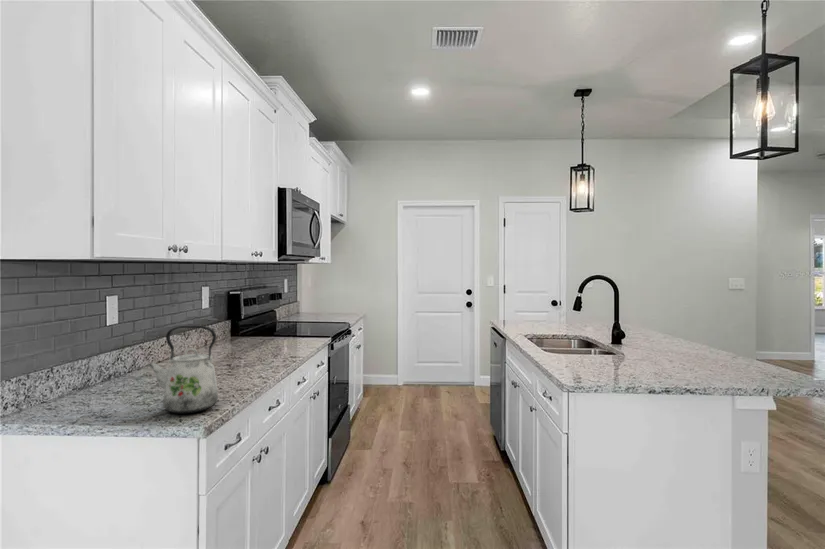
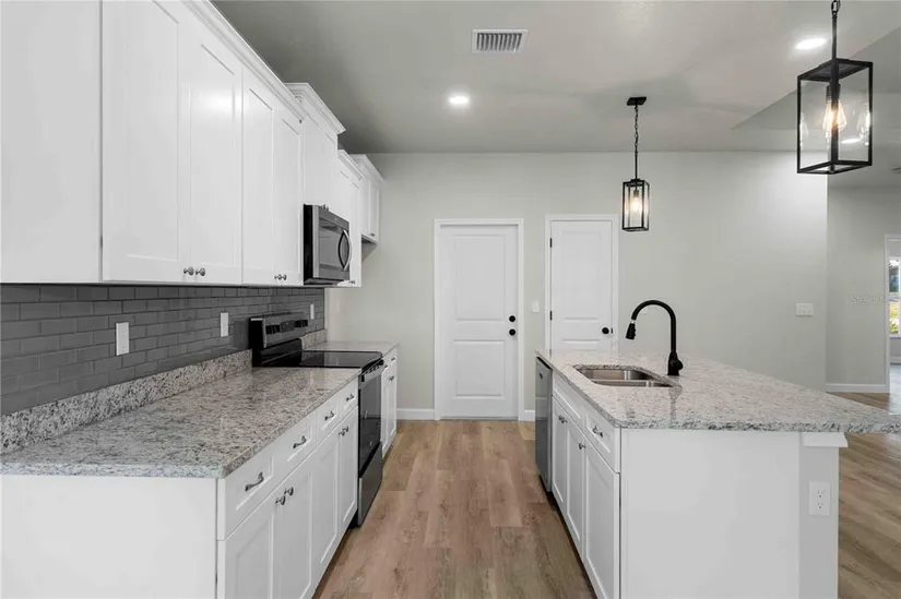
- kettle [146,325,219,414]
